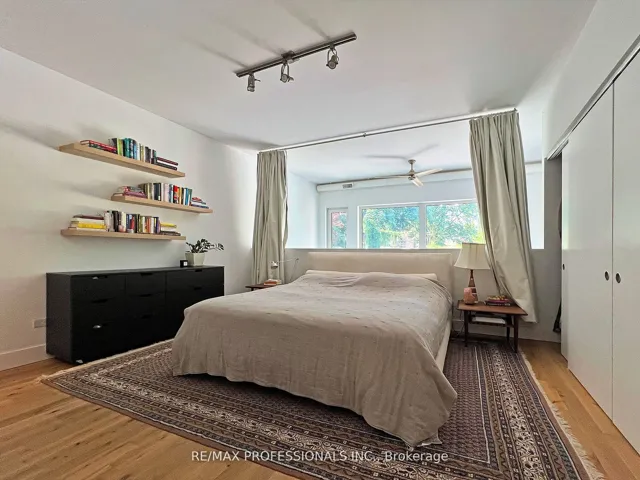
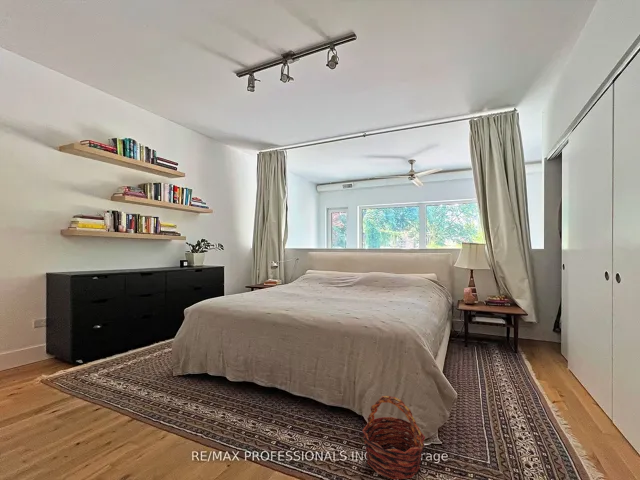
+ basket [361,395,426,480]
